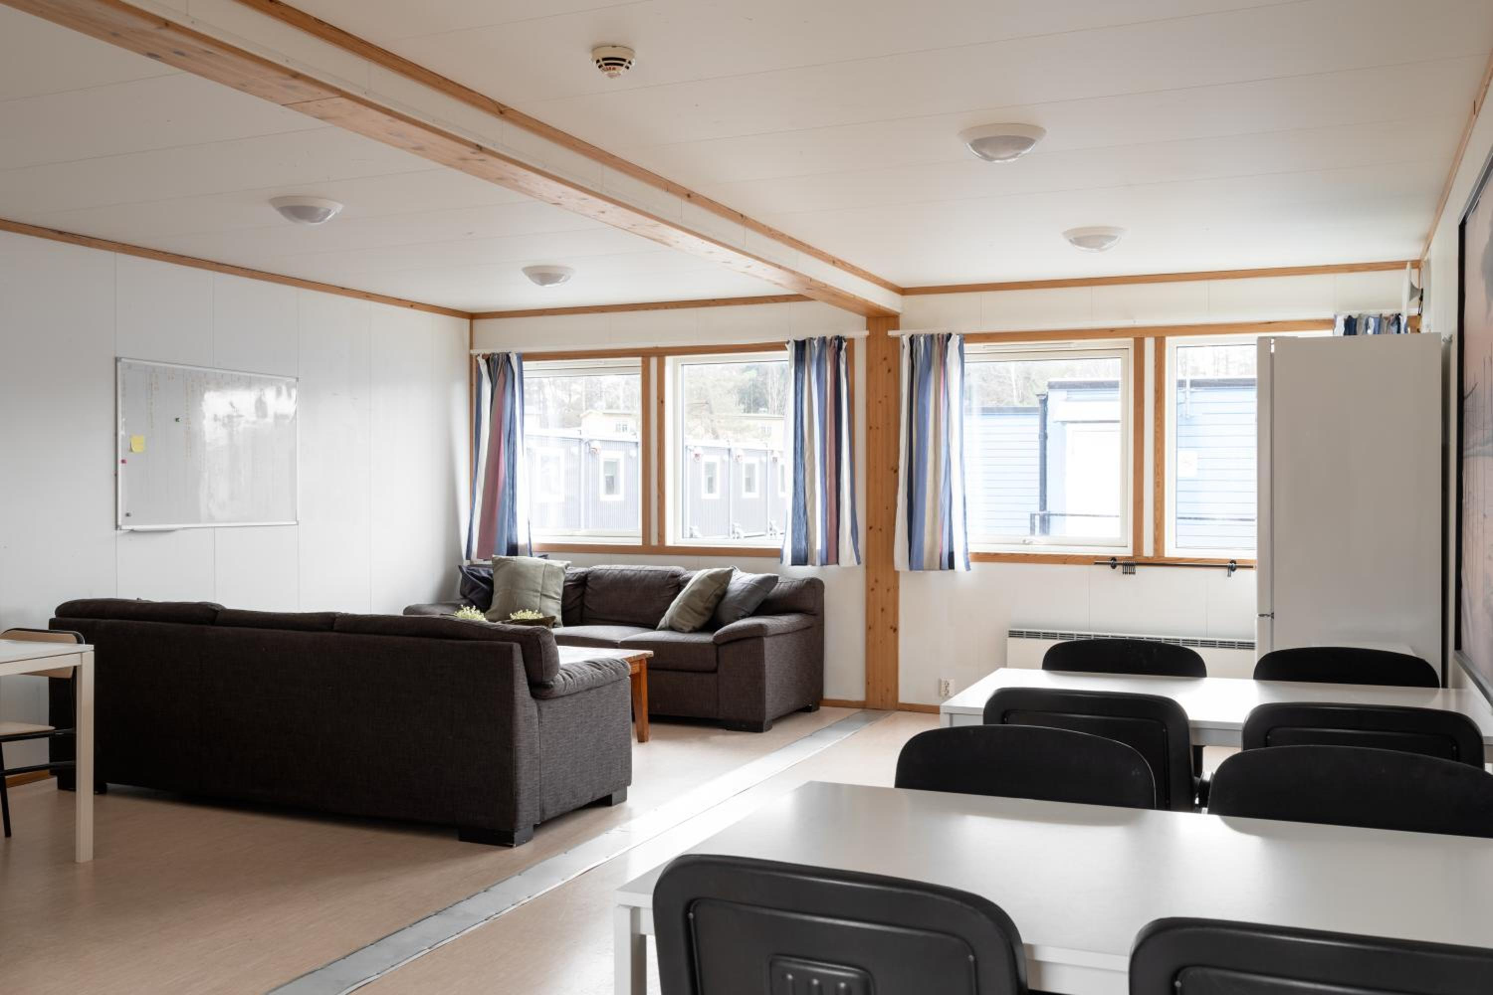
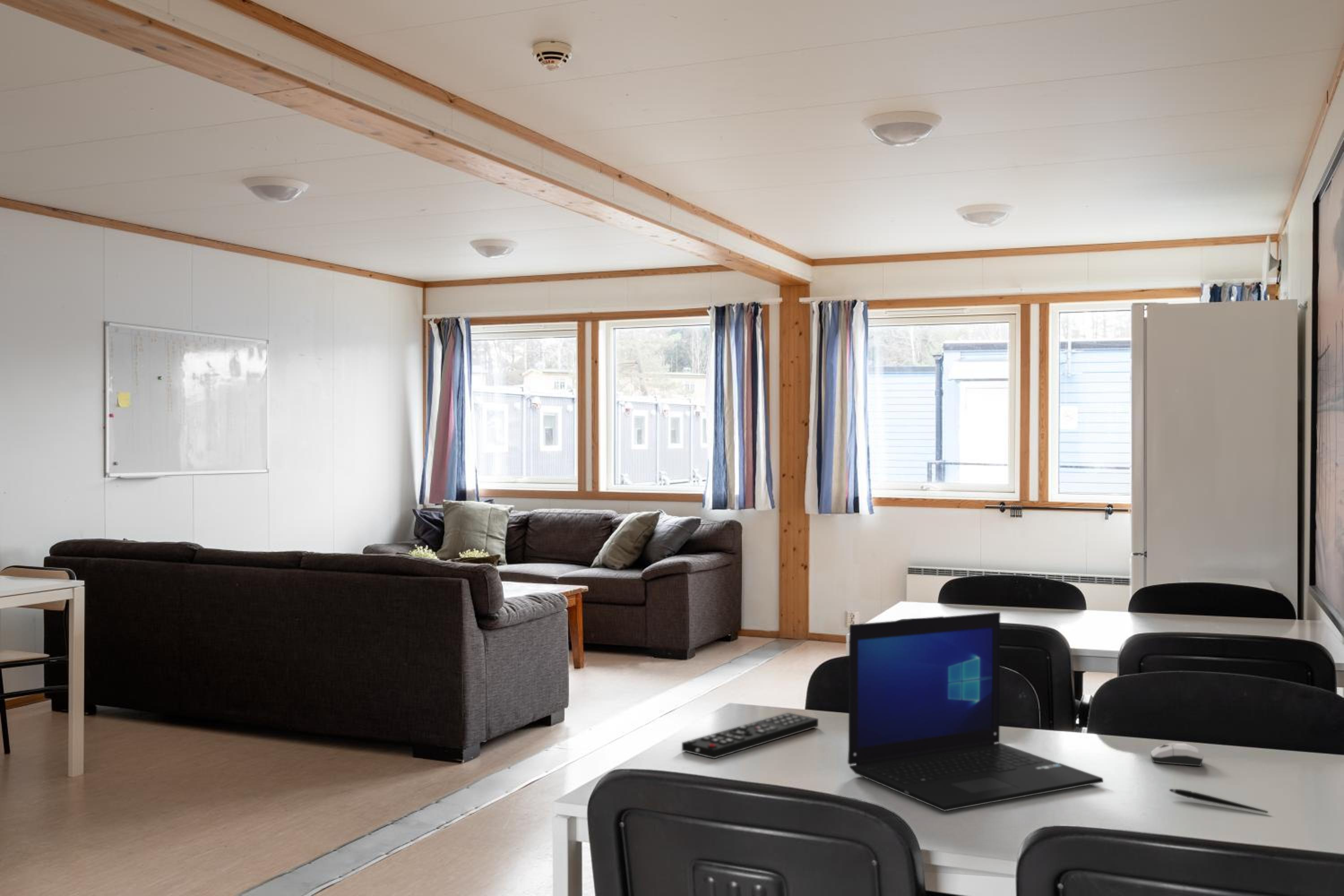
+ remote control [681,712,819,759]
+ pen [1169,788,1269,814]
+ computer mouse [1150,742,1203,767]
+ laptop [847,612,1104,812]
